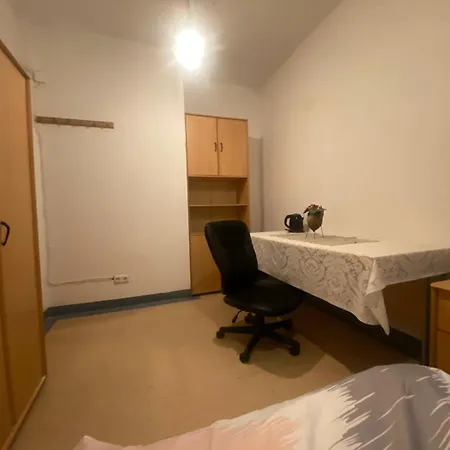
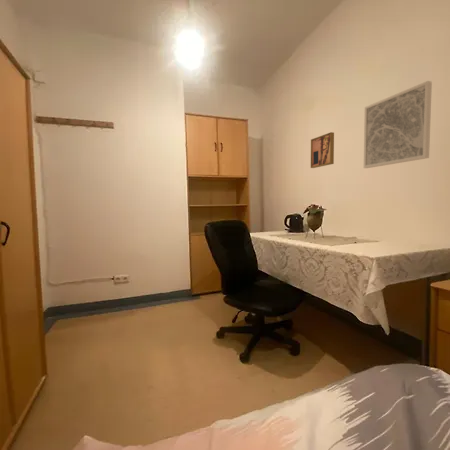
+ wall art [310,131,335,169]
+ wall art [363,80,433,169]
